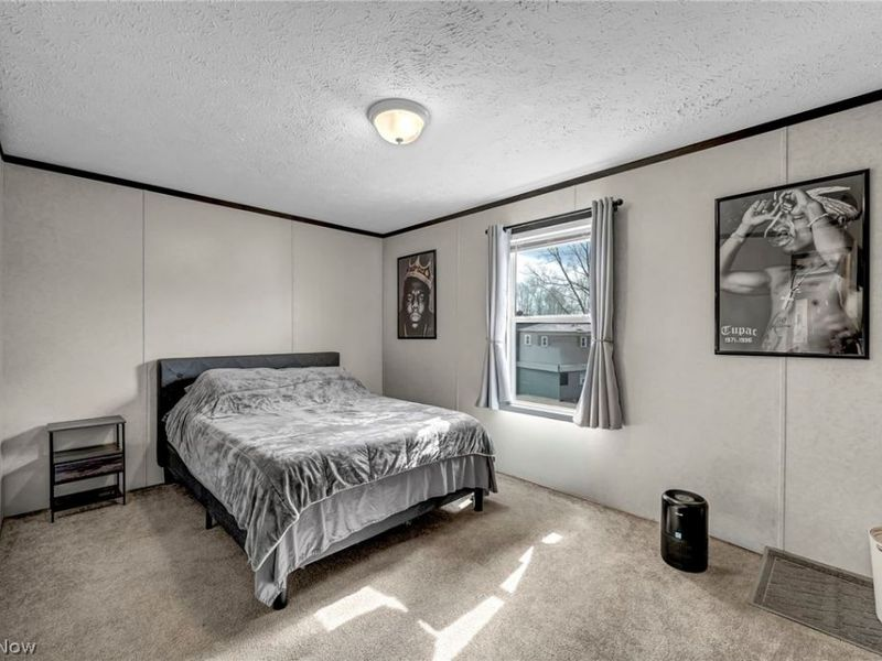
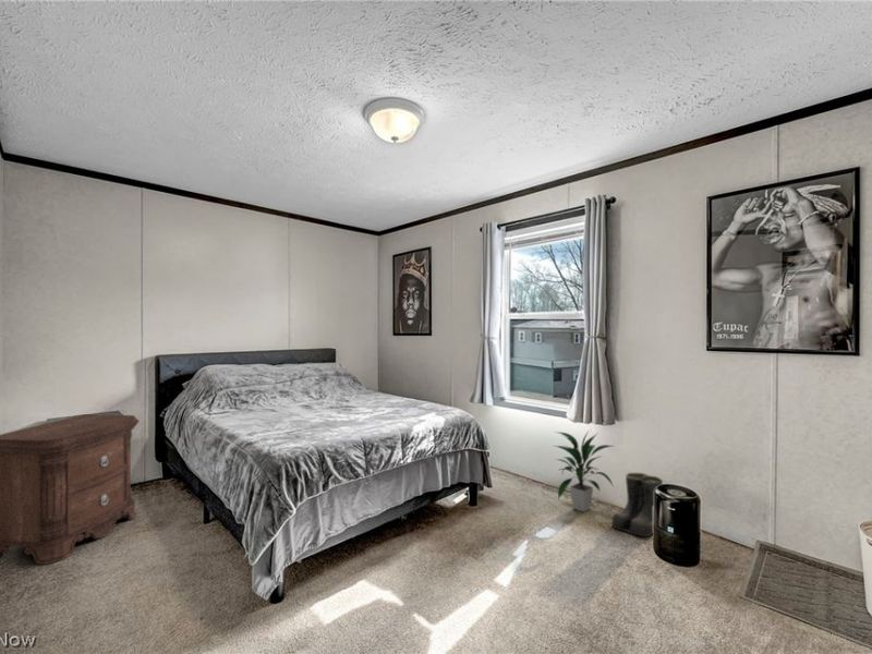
+ indoor plant [550,428,615,513]
+ boots [610,472,664,537]
+ nightstand [0,413,141,566]
